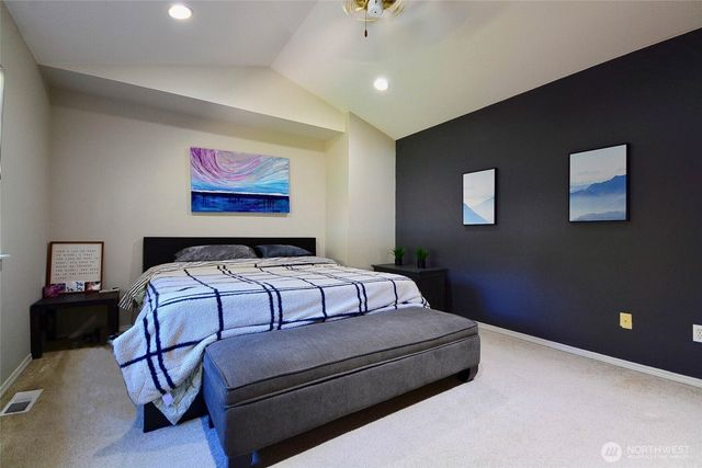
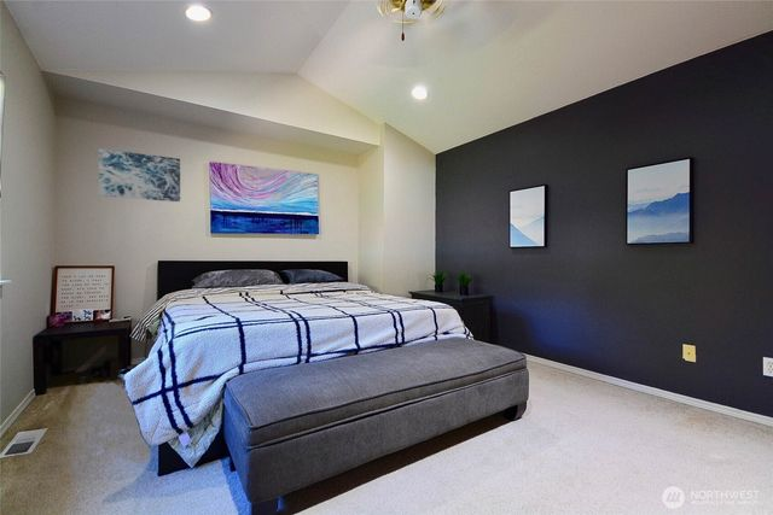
+ wall art [98,147,181,203]
